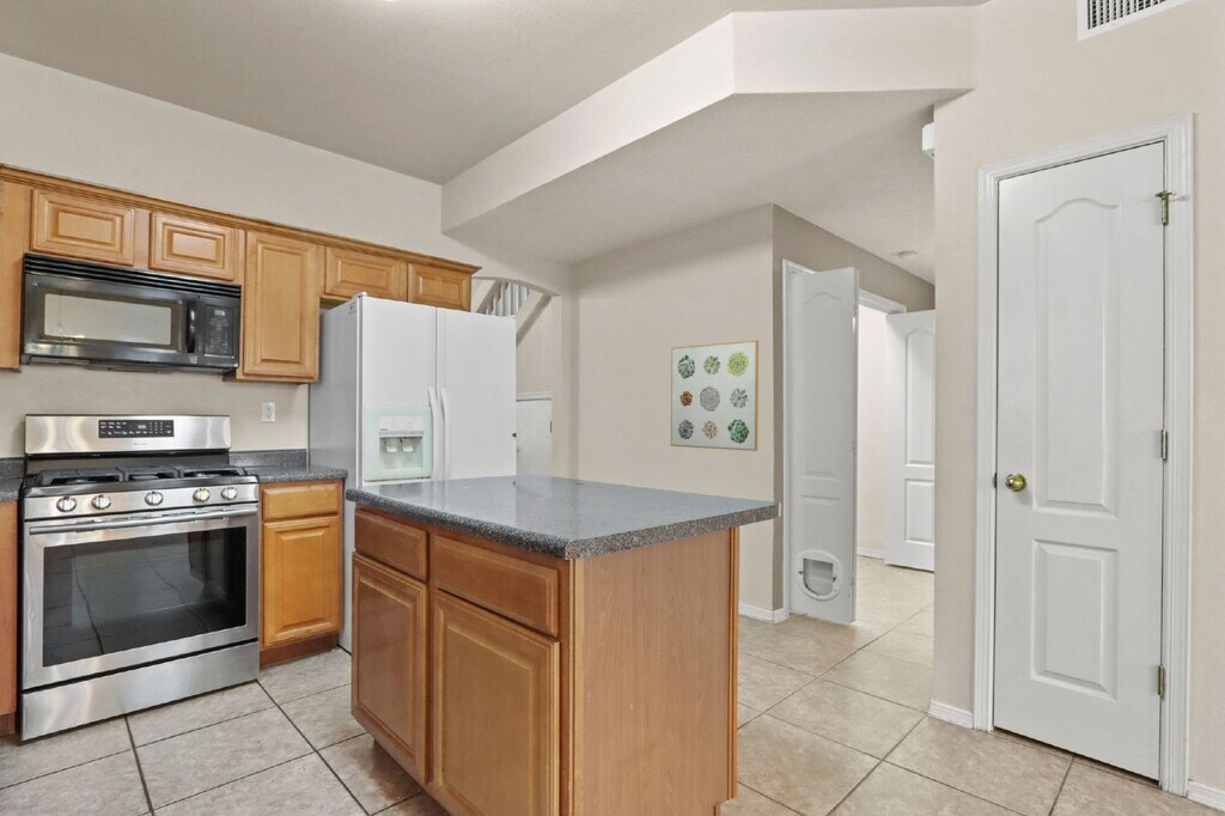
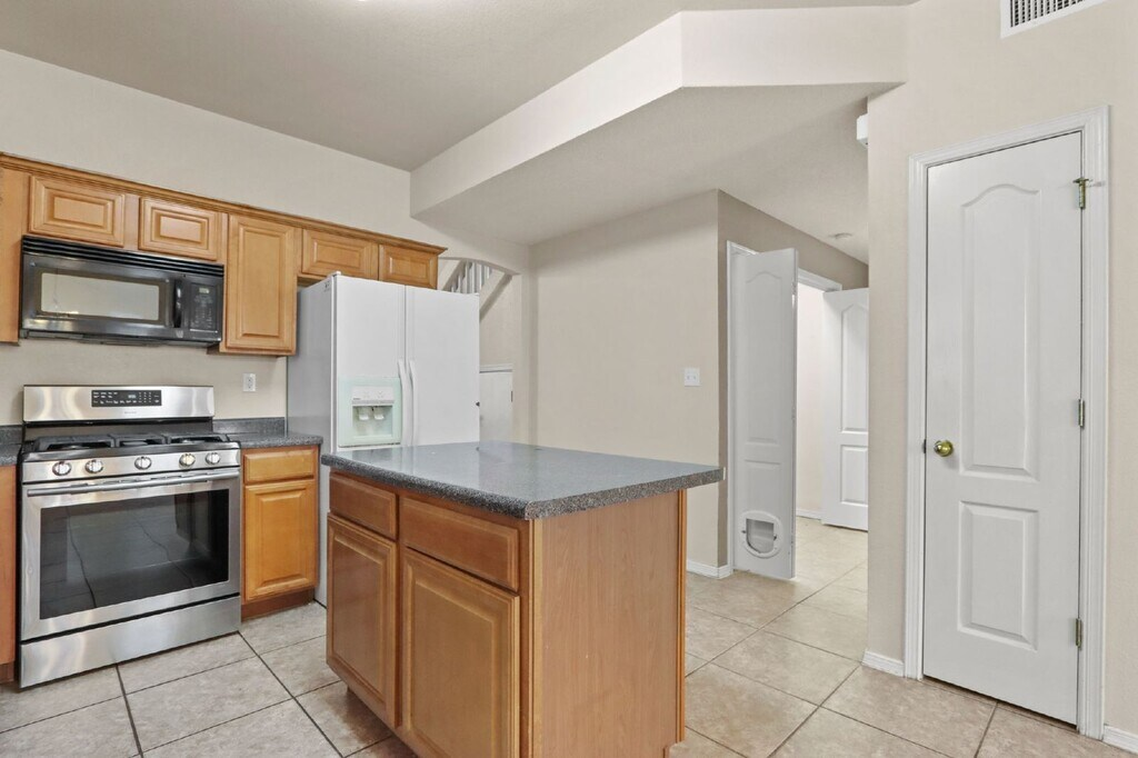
- wall art [670,339,760,452]
